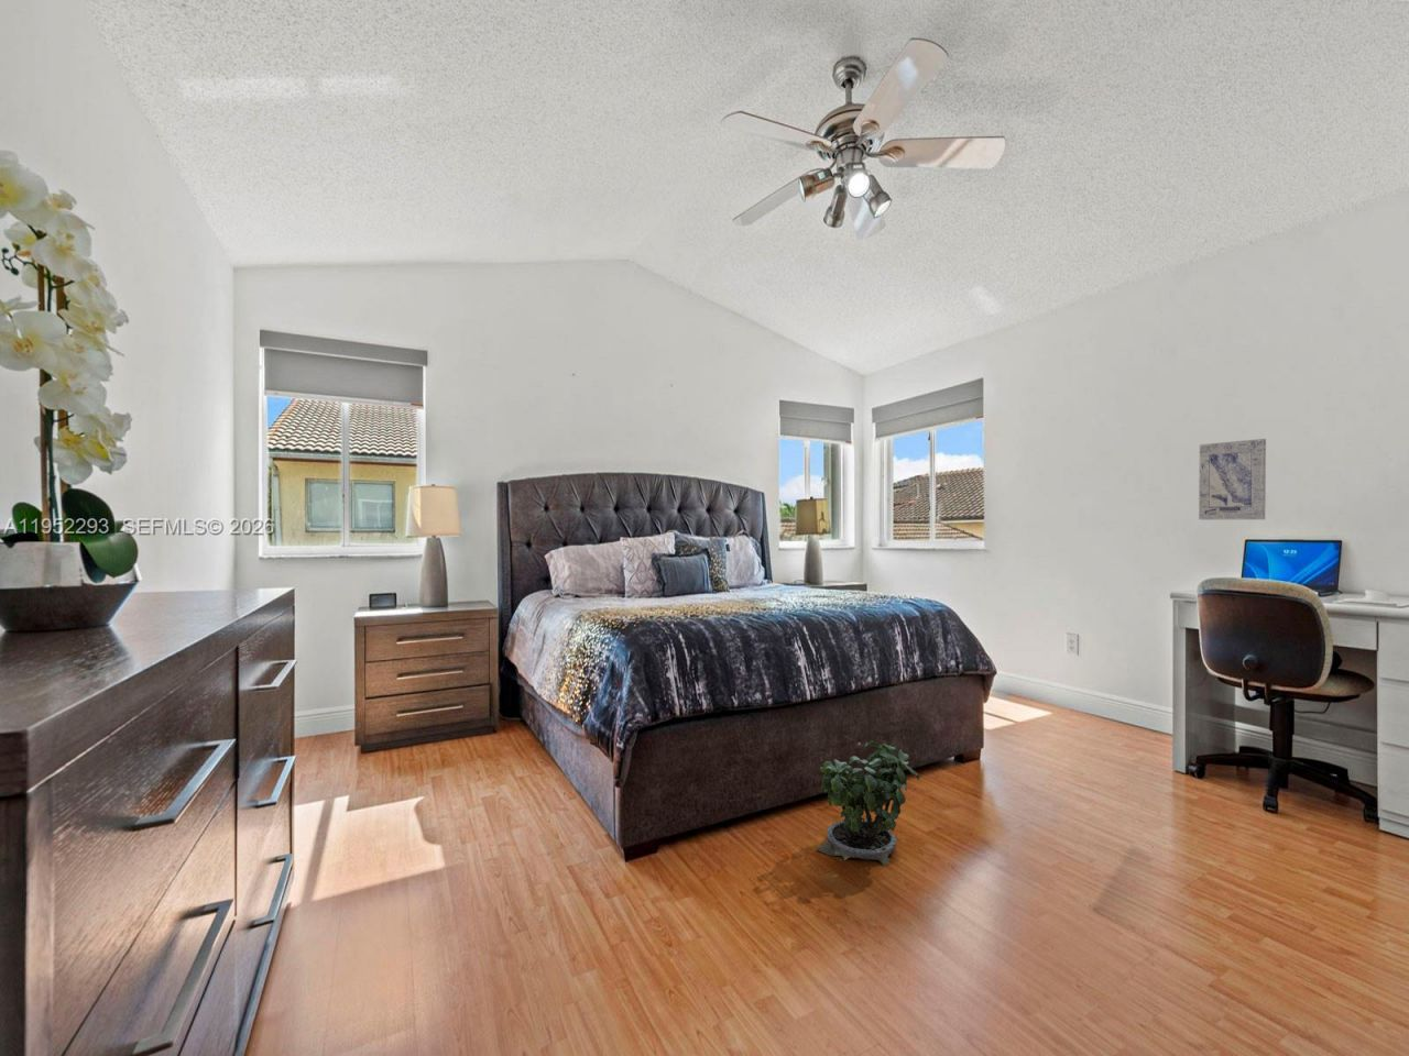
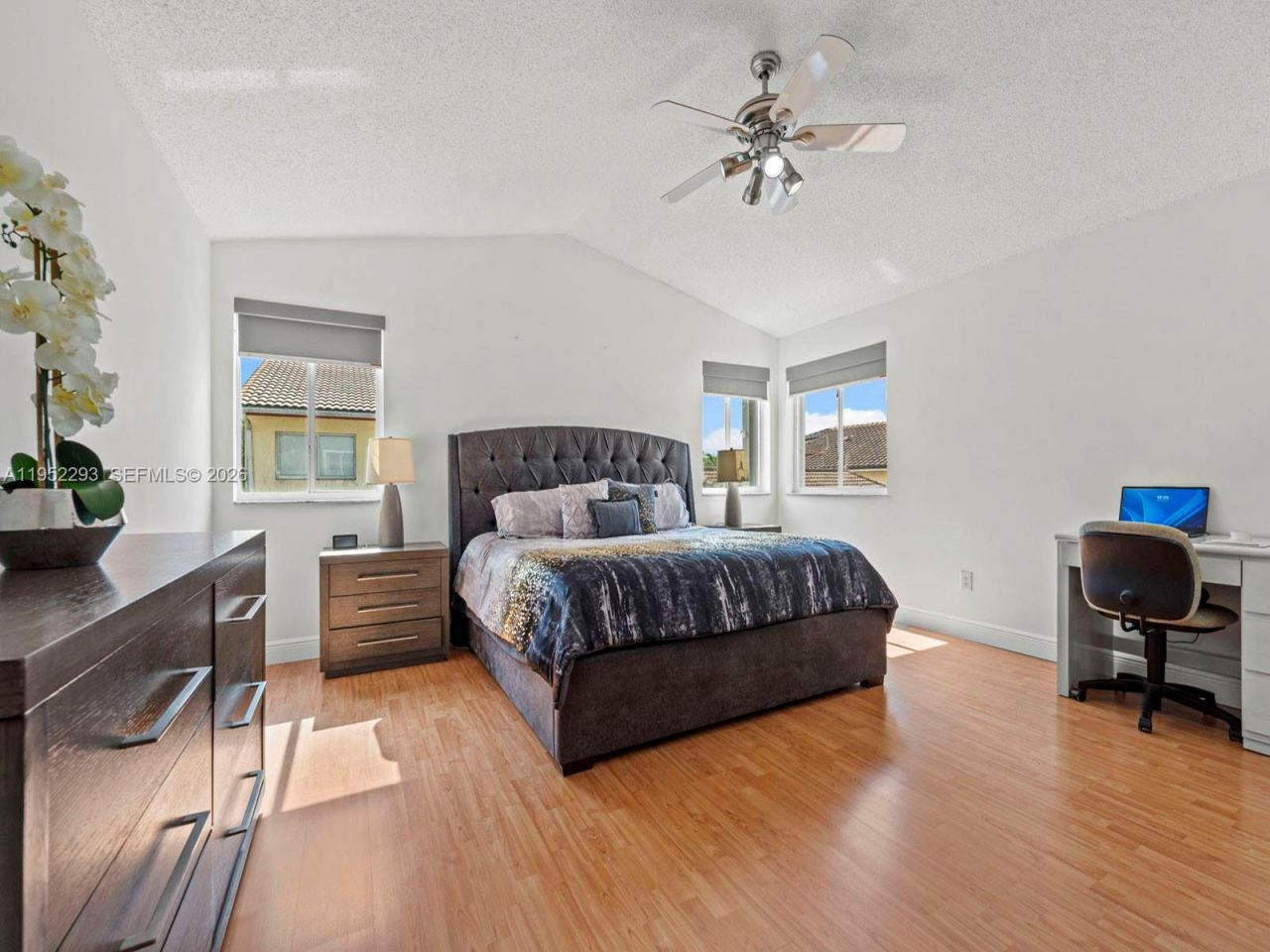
- wall art [1198,438,1267,520]
- potted plant [814,739,920,866]
